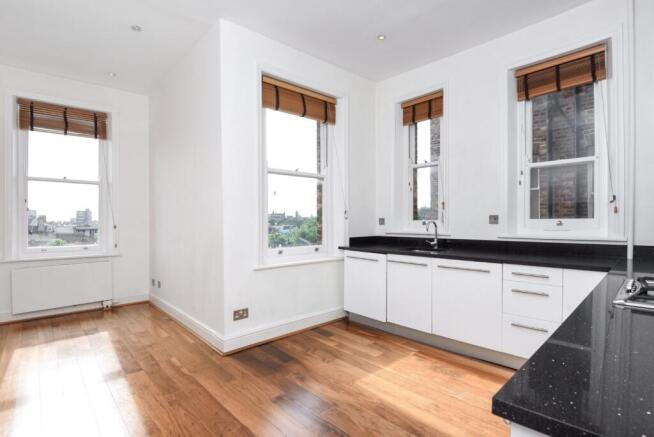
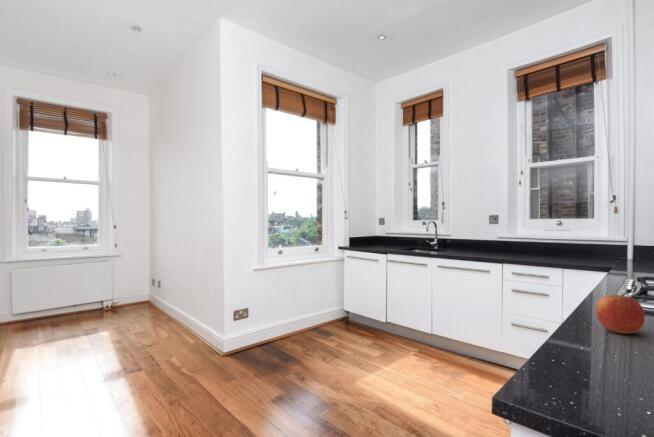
+ apple [595,291,646,335]
